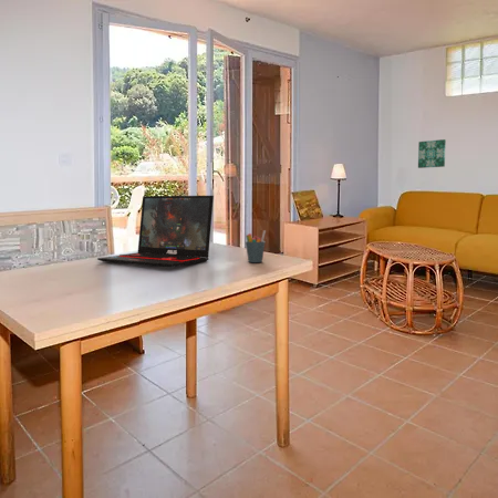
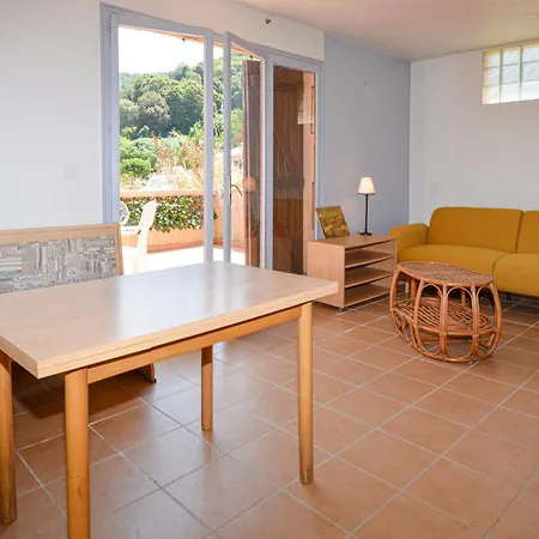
- wall art [417,138,447,169]
- pen holder [245,229,267,263]
- laptop [96,195,215,269]
